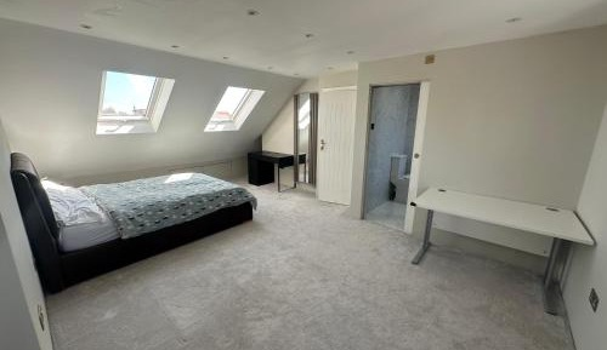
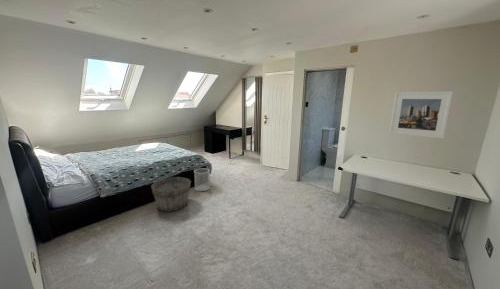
+ wastebasket [193,167,211,192]
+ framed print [388,90,454,140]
+ wooden bucket [150,173,192,213]
